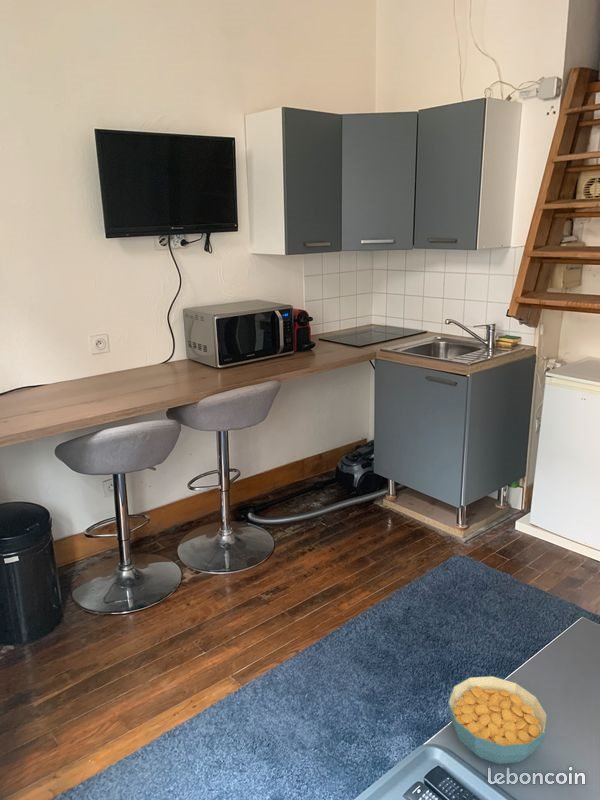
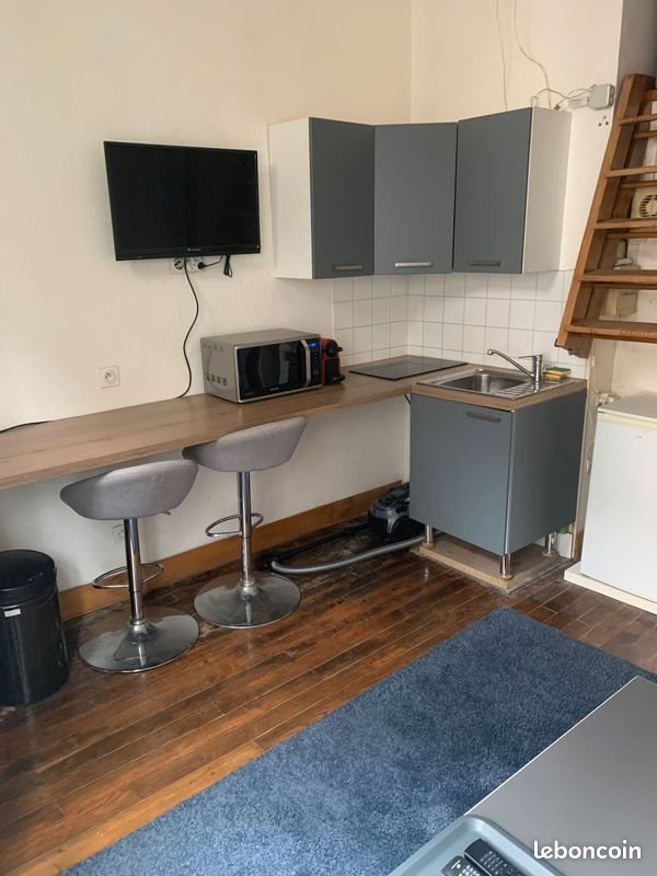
- cereal bowl [447,675,549,765]
